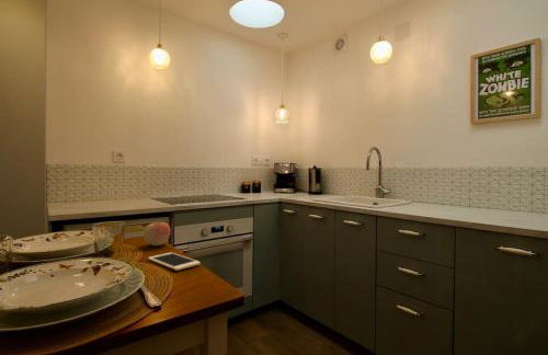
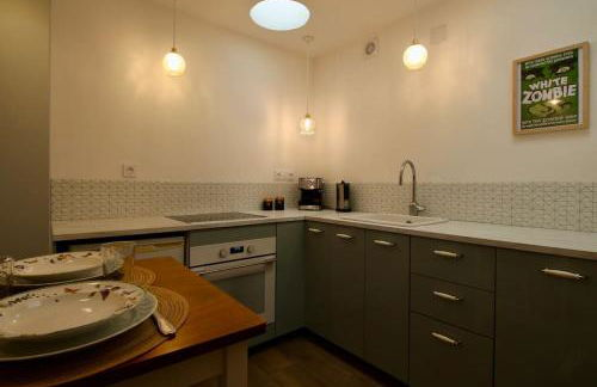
- cell phone [147,252,202,272]
- apple [144,221,172,247]
